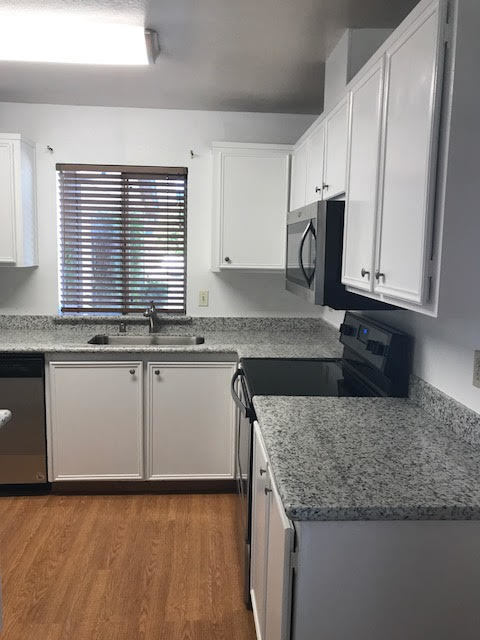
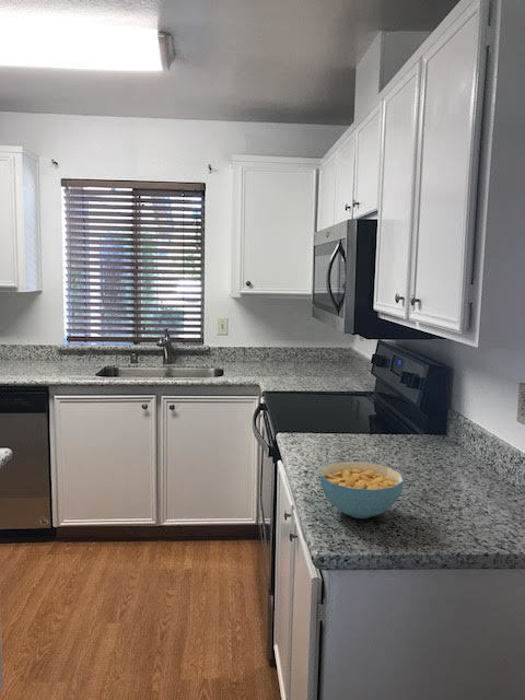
+ cereal bowl [319,460,405,520]
